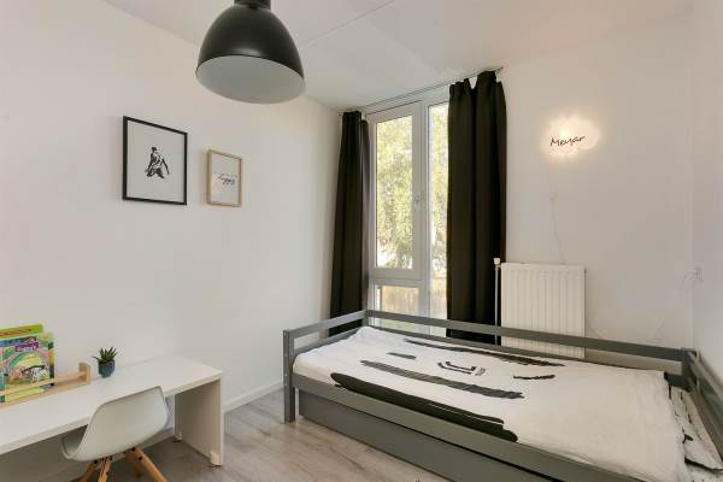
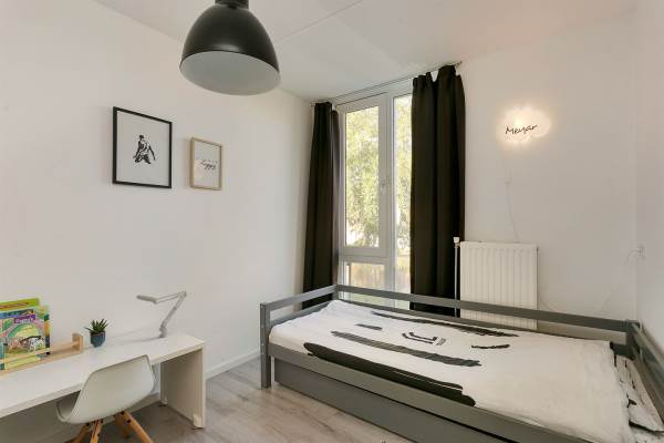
+ desk lamp [135,290,188,338]
